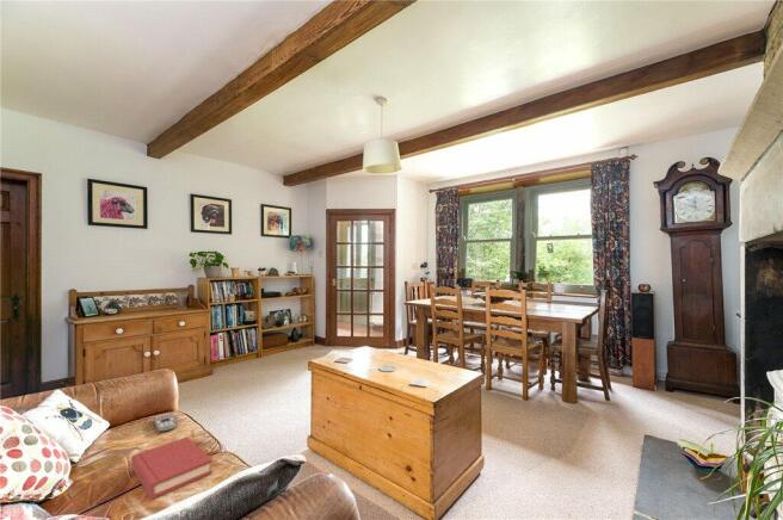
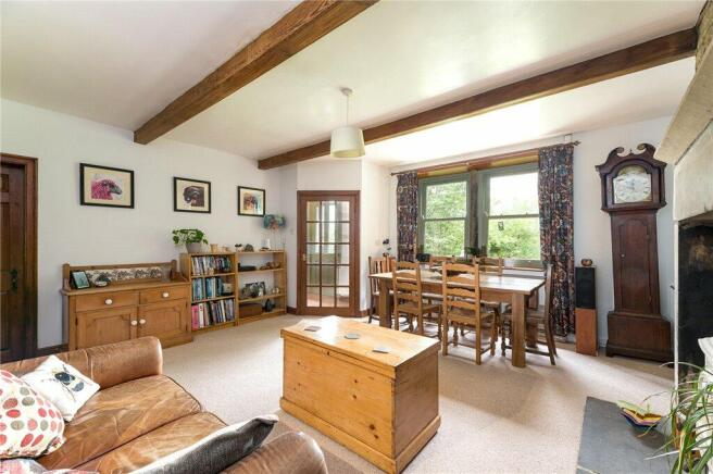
- hardback book [130,435,212,500]
- remote control [153,411,177,433]
